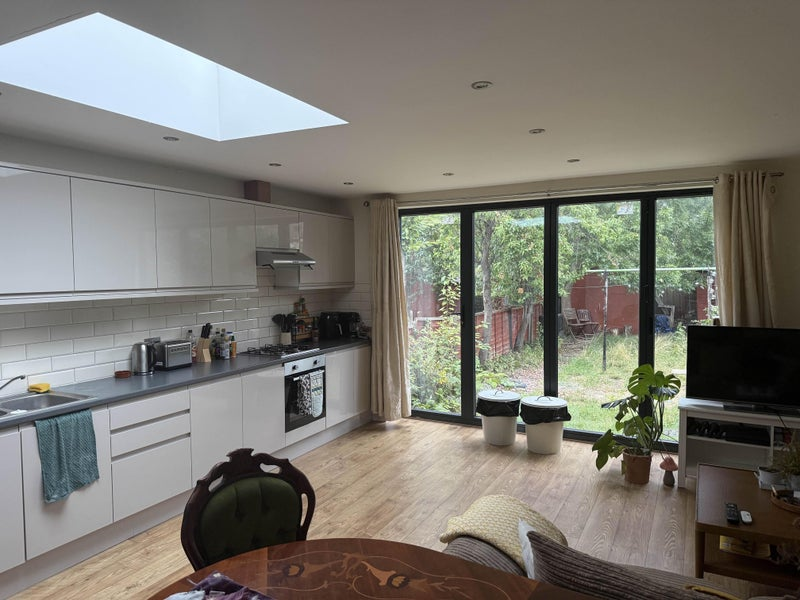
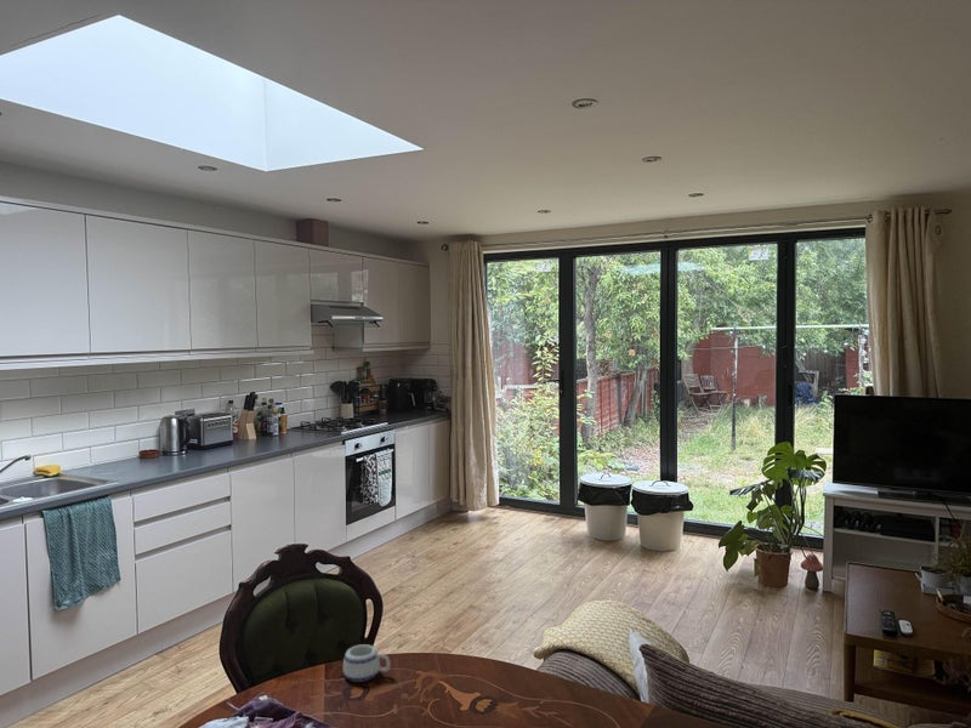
+ mug [342,643,392,683]
